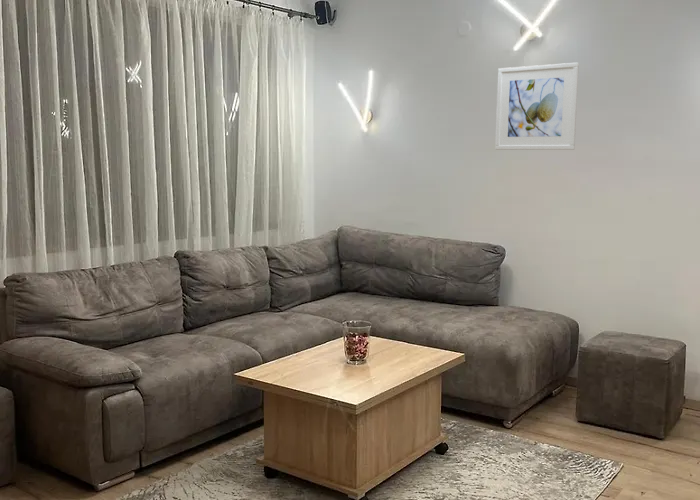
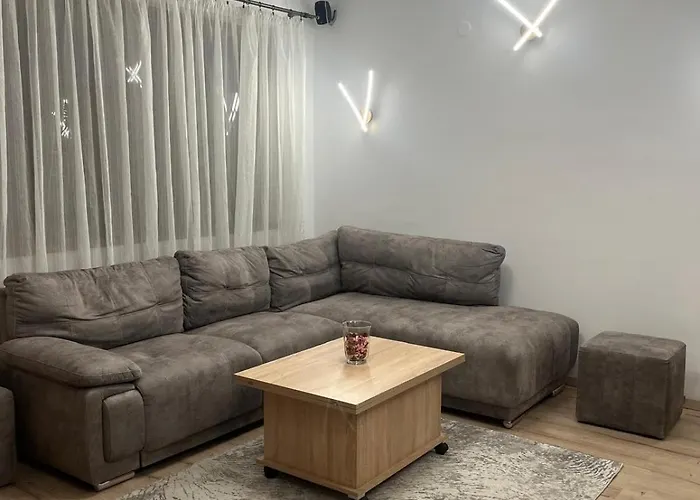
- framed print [494,62,580,151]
